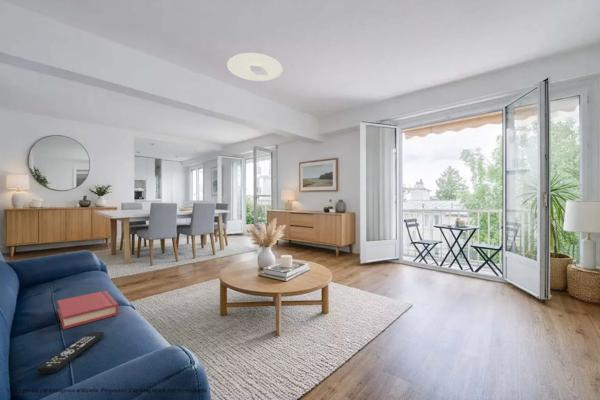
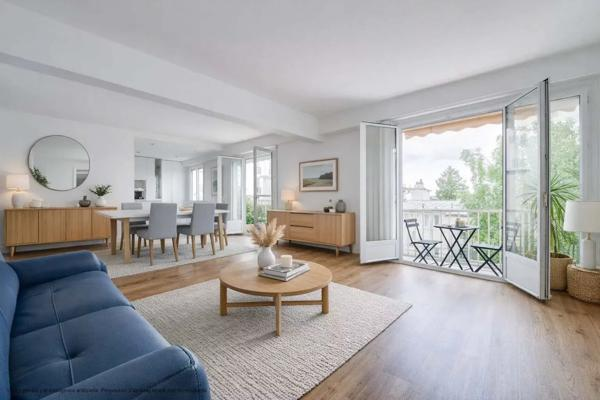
- hardback book [56,290,119,330]
- remote control [36,331,105,375]
- ceiling light [226,52,284,82]
